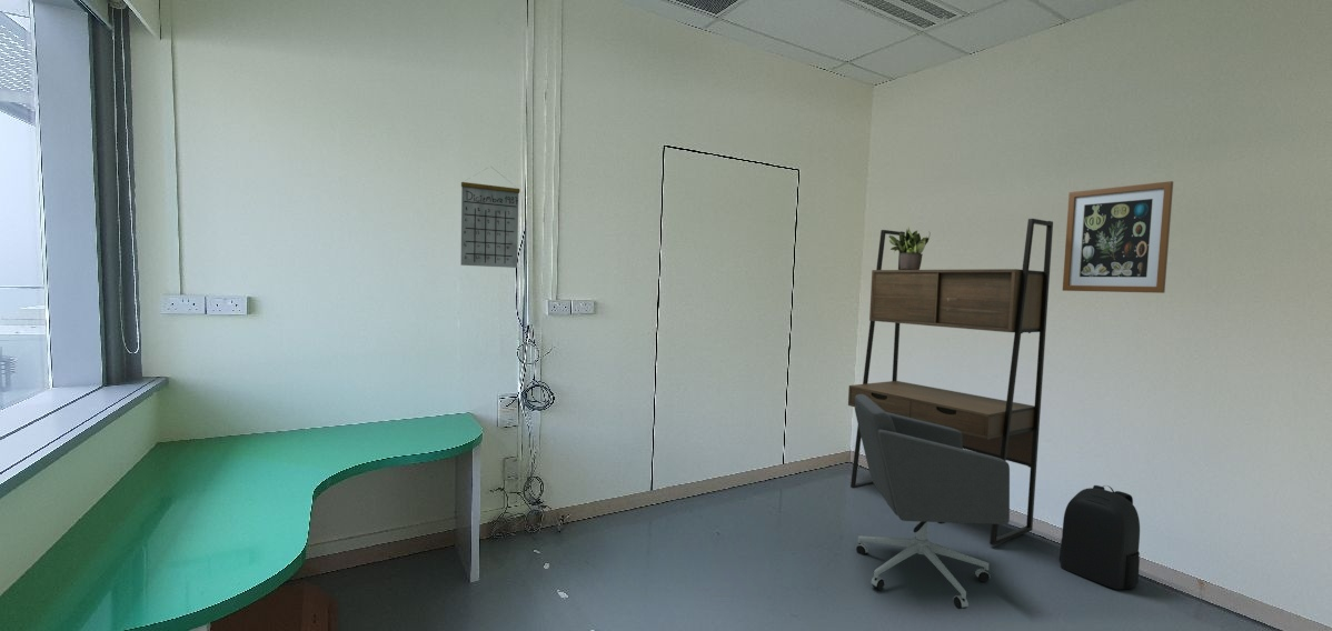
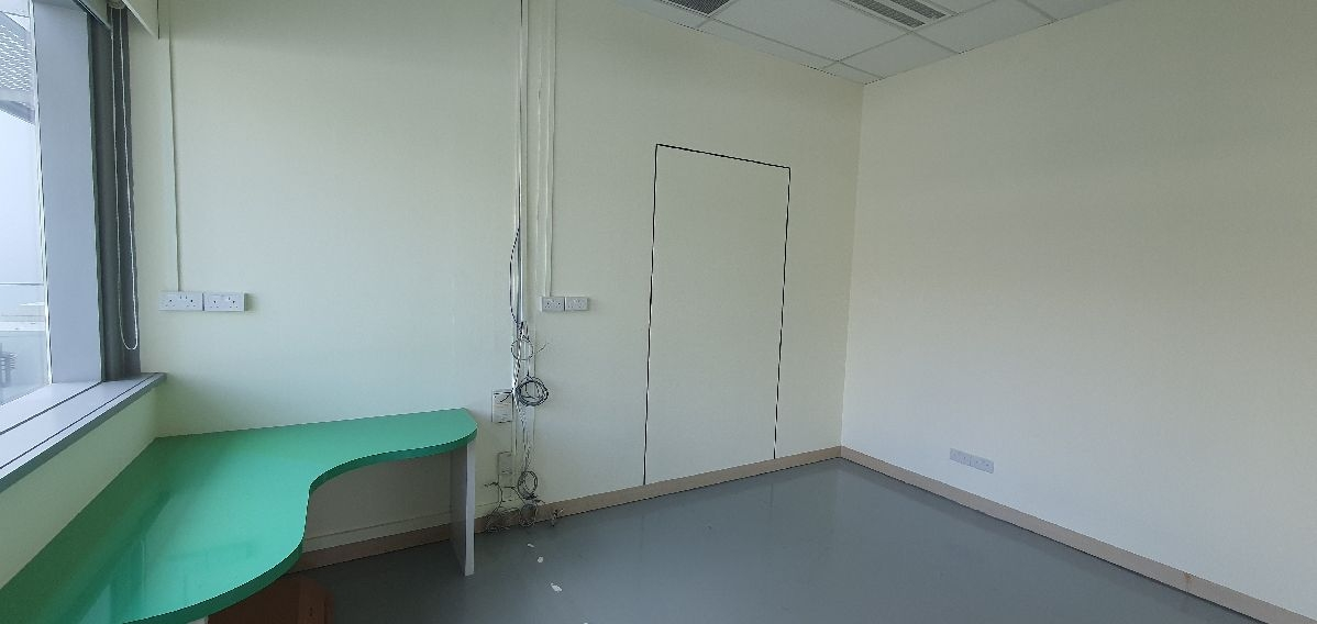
- calendar [460,167,520,269]
- backpack [1058,484,1141,591]
- office chair [854,394,1011,610]
- potted plant [888,227,932,270]
- desk [847,218,1054,547]
- wall art [1062,180,1174,294]
